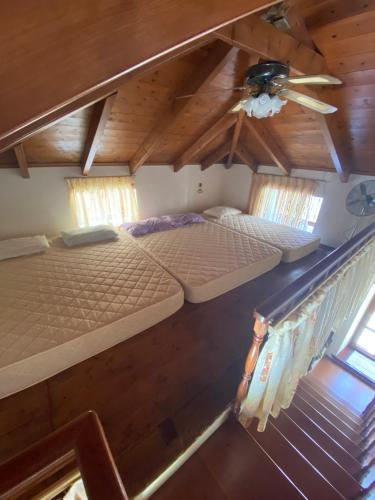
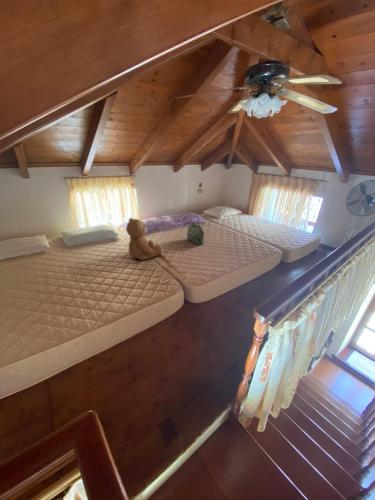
+ tote bag [186,216,205,246]
+ teddy bear [125,217,162,261]
